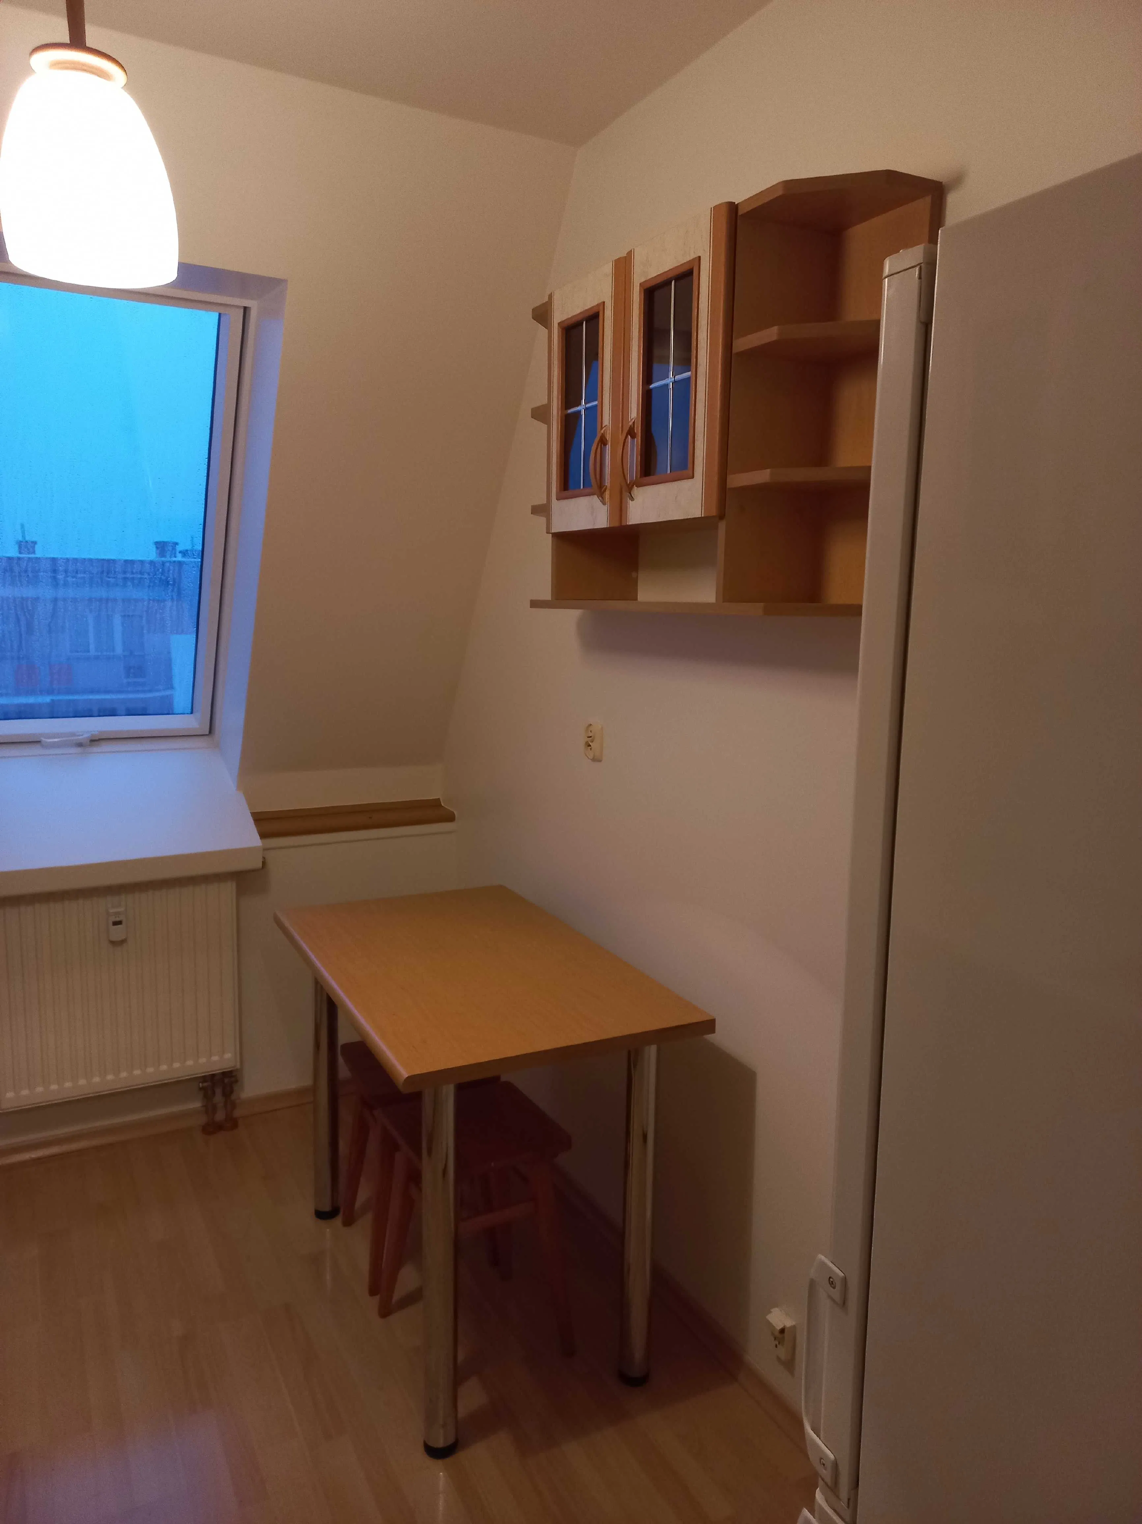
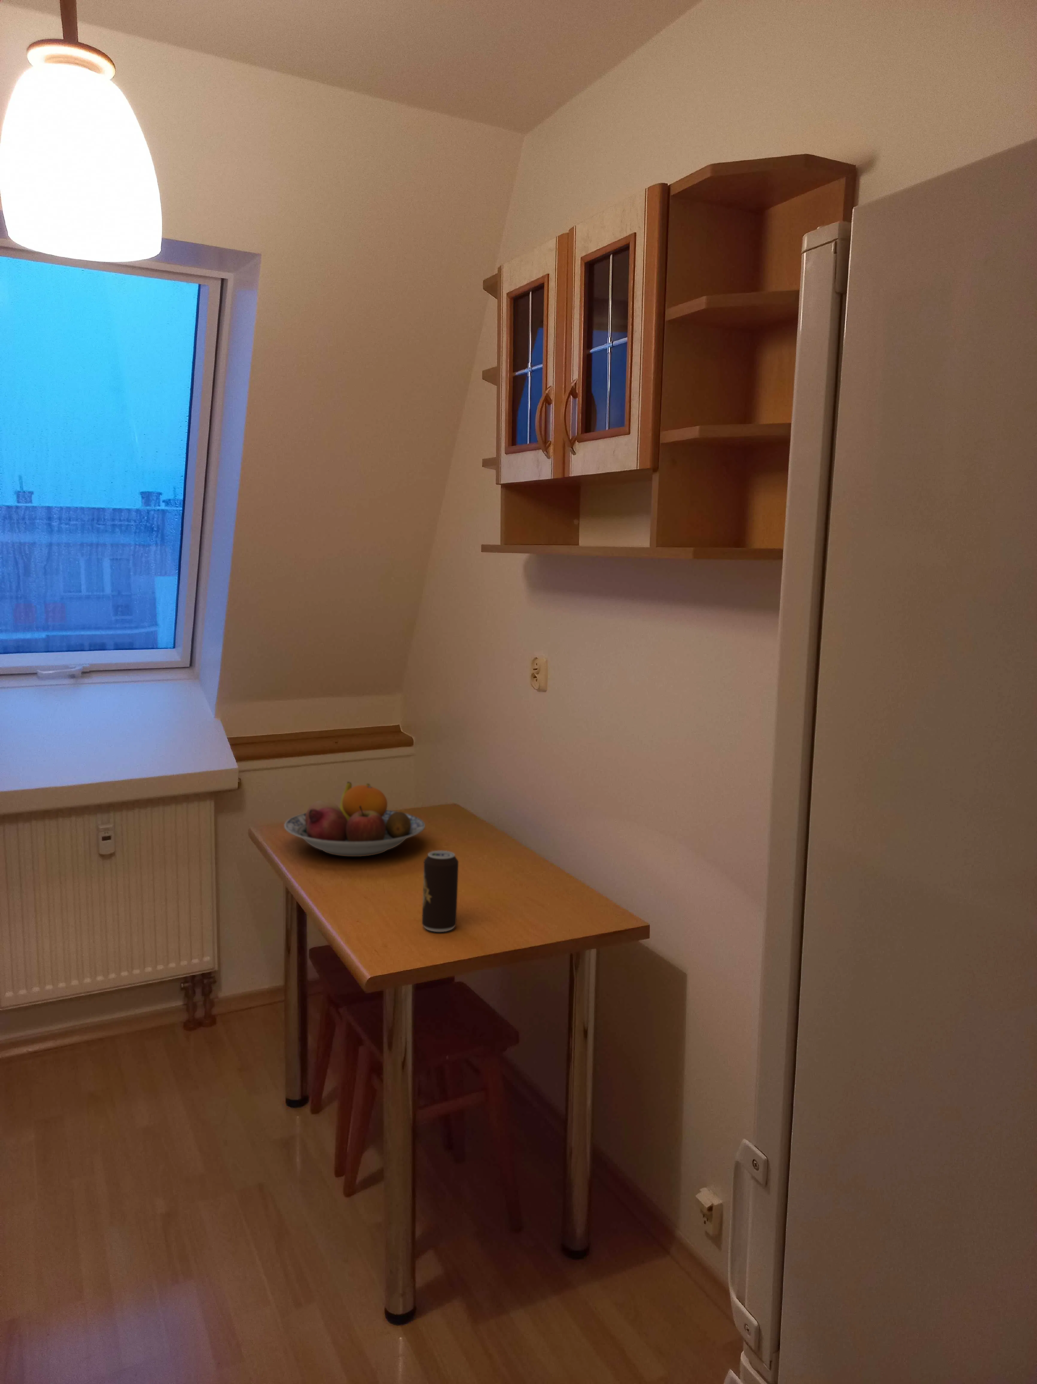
+ fruit bowl [284,781,425,857]
+ beverage can [422,850,459,932]
